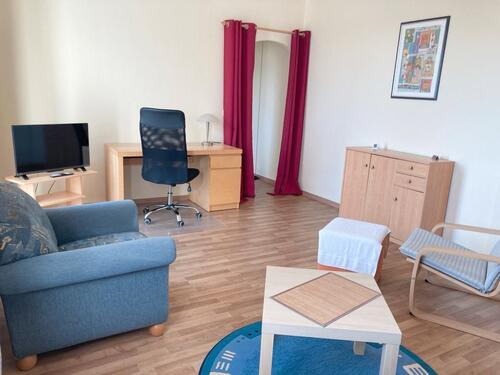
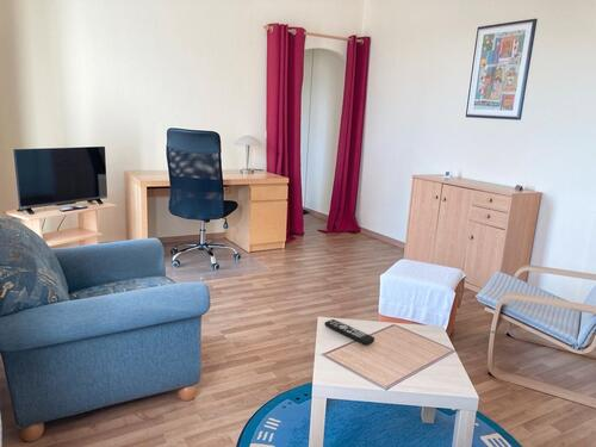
+ remote control [324,318,375,346]
